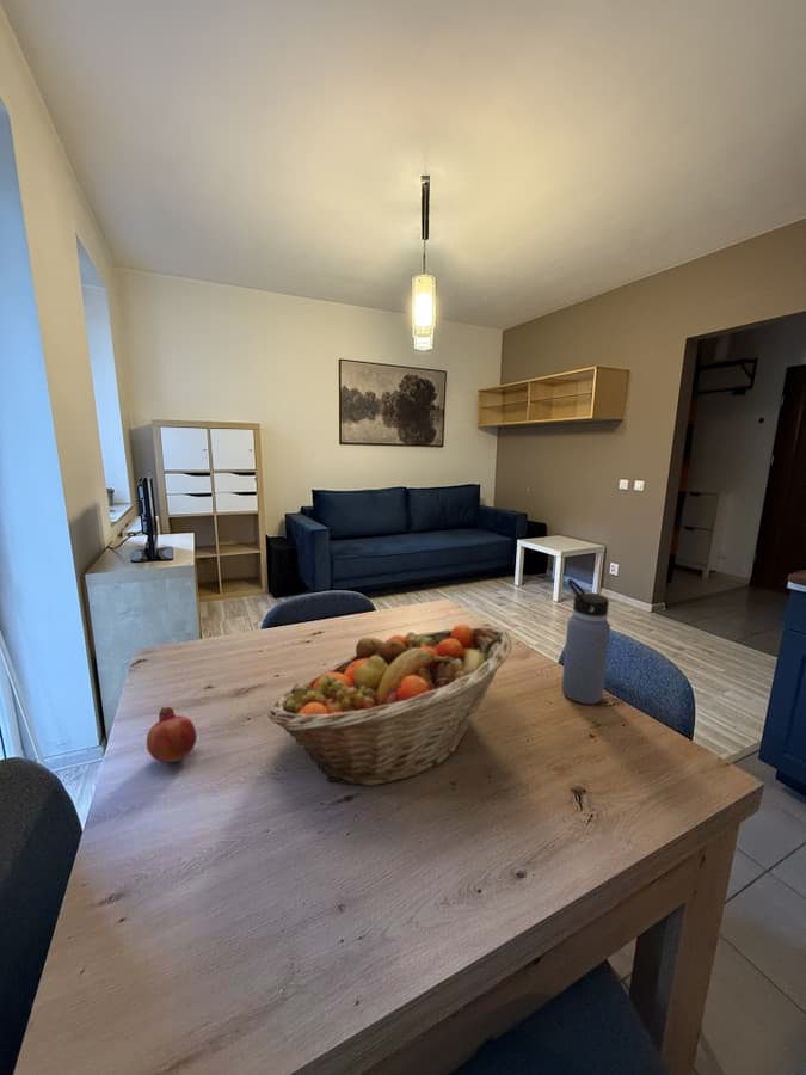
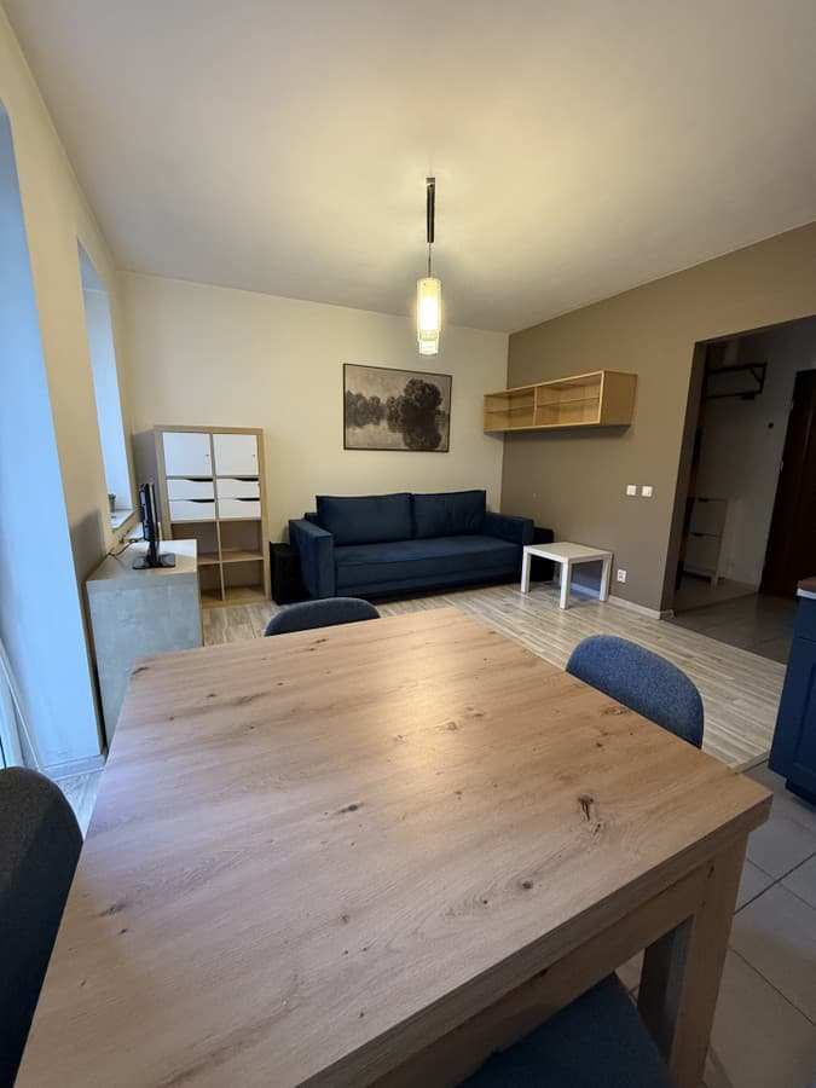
- fruit basket [266,624,513,786]
- water bottle [561,578,611,705]
- fruit [146,706,198,764]
